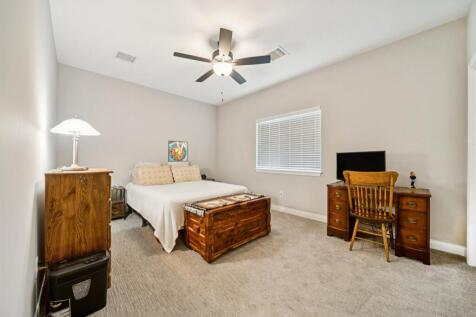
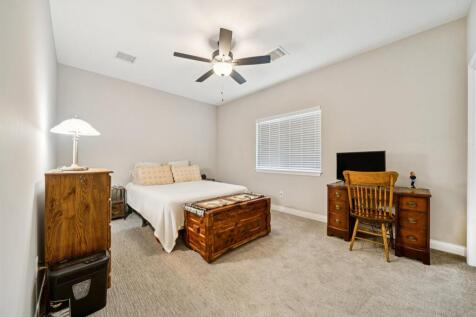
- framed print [167,140,189,163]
